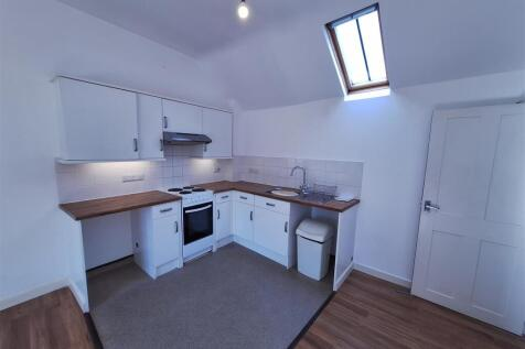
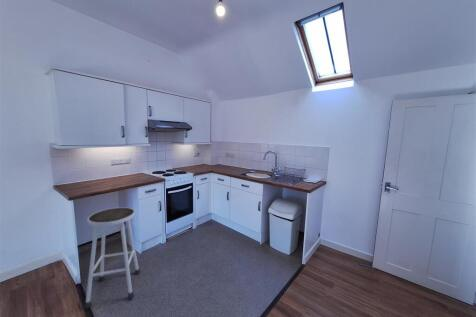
+ stool [83,207,141,310]
